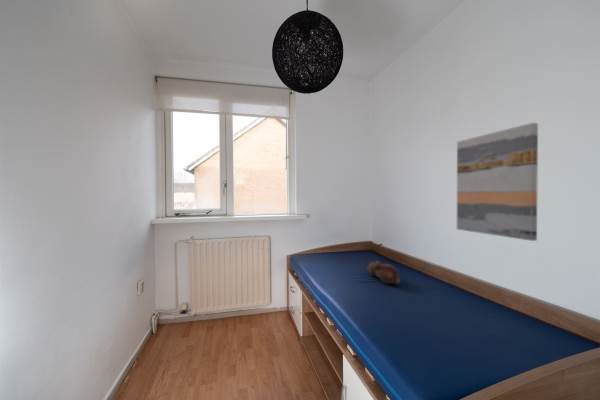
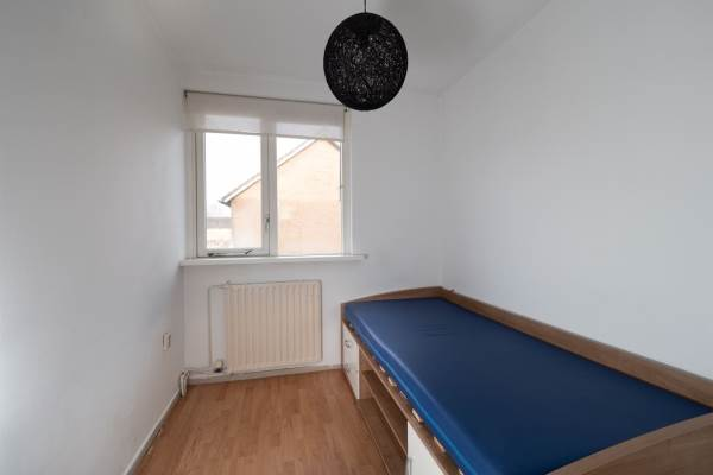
- teddy bear [364,260,401,285]
- wall art [456,122,539,242]
